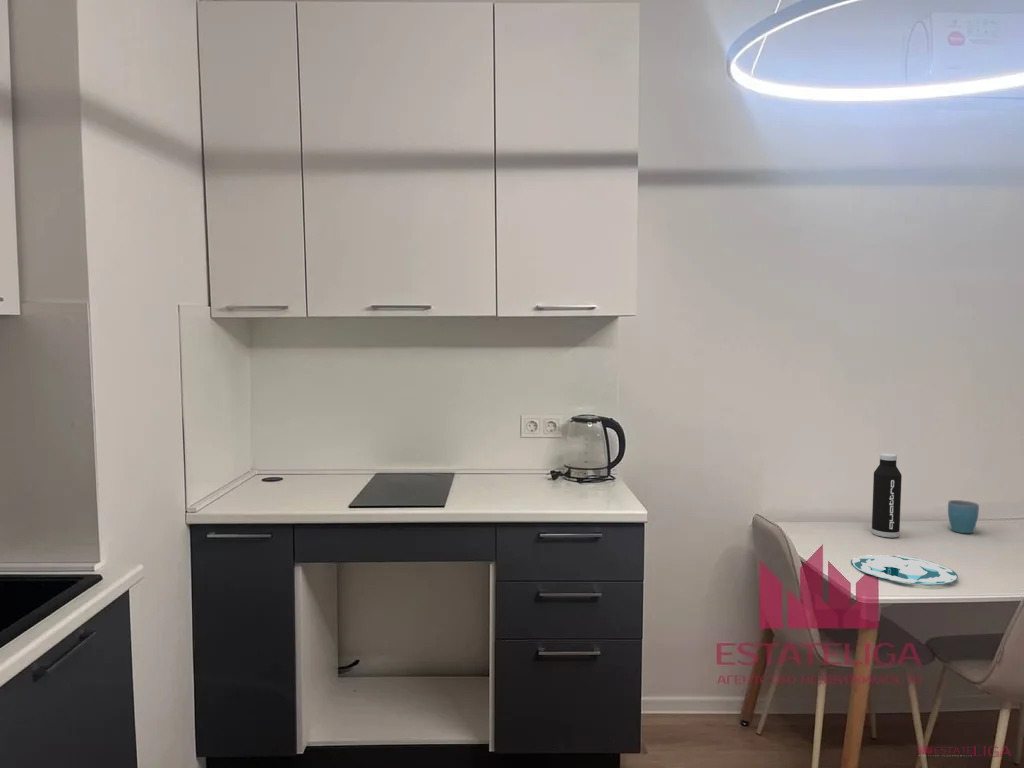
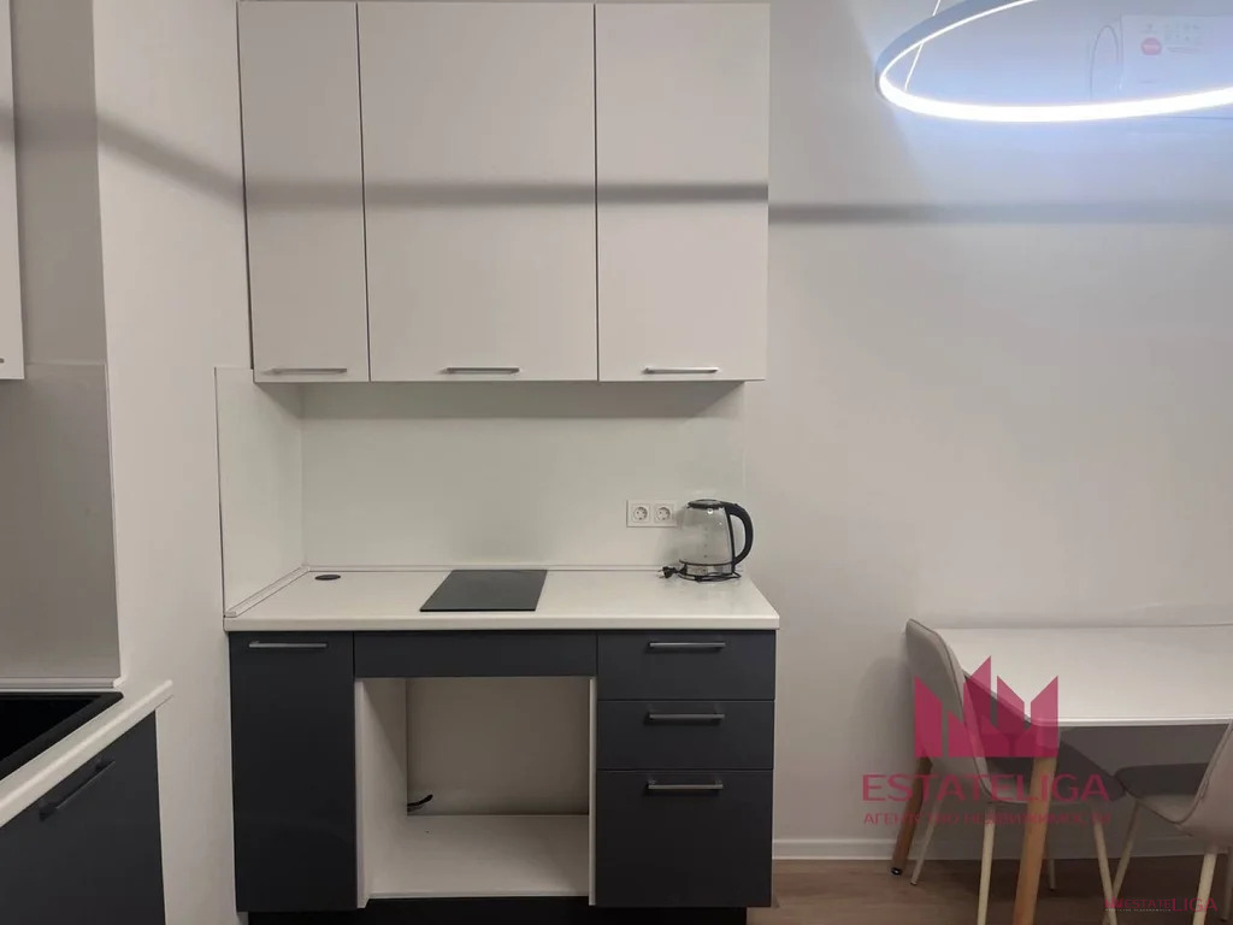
- mug [947,499,980,534]
- plate [850,554,959,586]
- water bottle [871,453,903,538]
